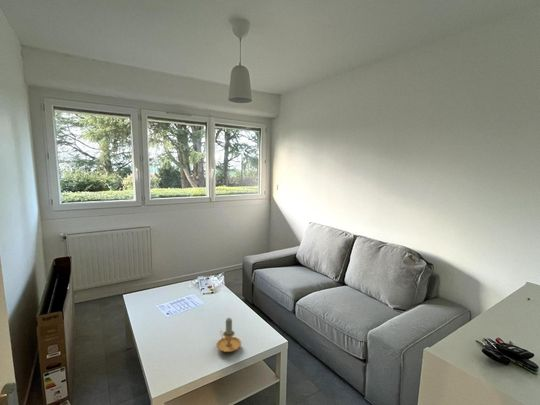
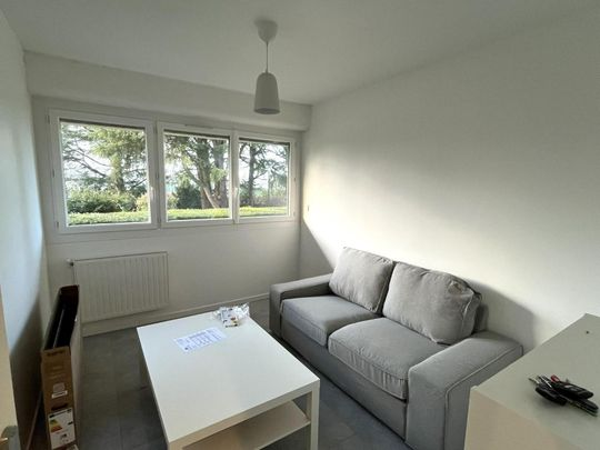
- candle [216,317,242,353]
